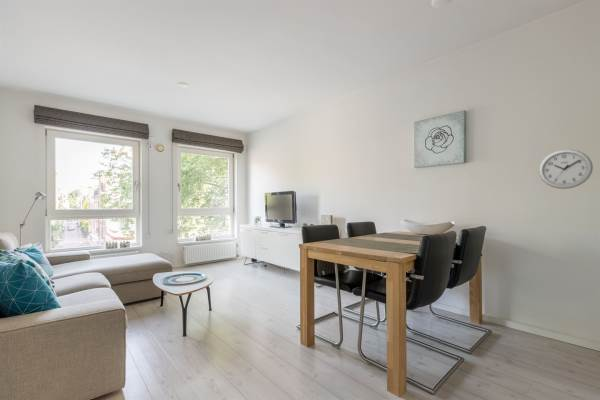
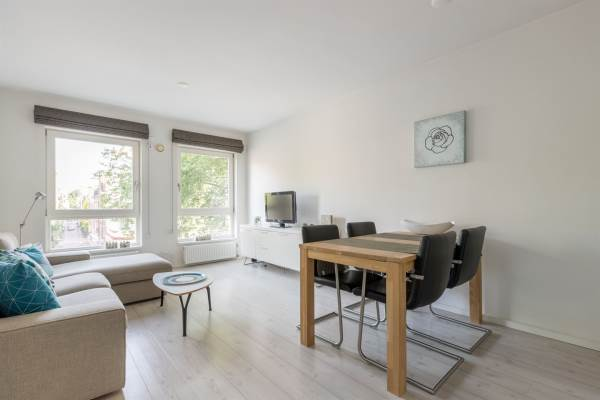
- wall clock [538,148,594,190]
